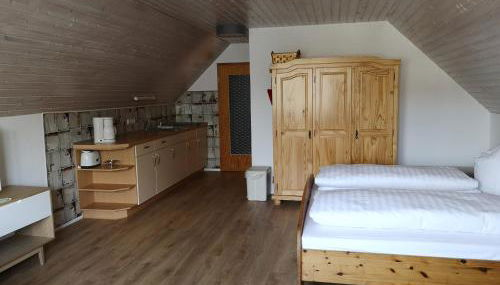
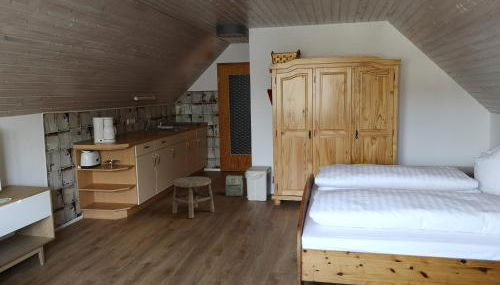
+ stool [171,176,215,219]
+ bag [225,174,244,197]
